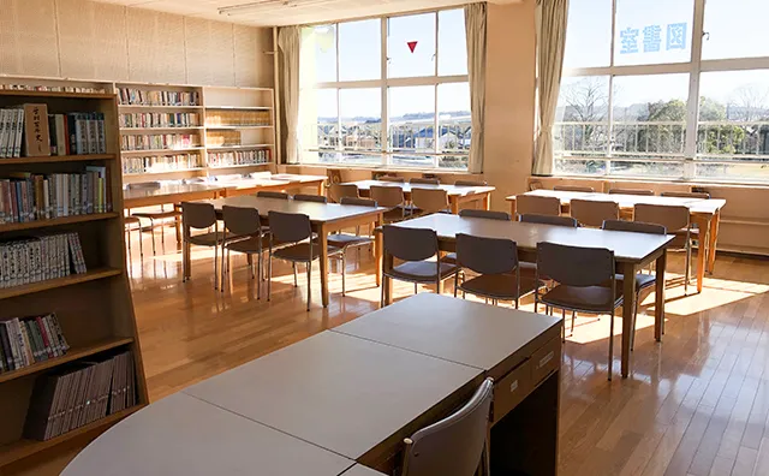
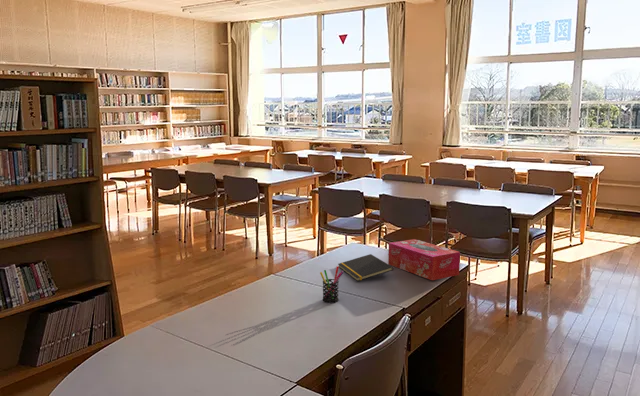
+ tissue box [387,238,461,281]
+ pen holder [319,265,344,303]
+ notepad [337,253,394,282]
